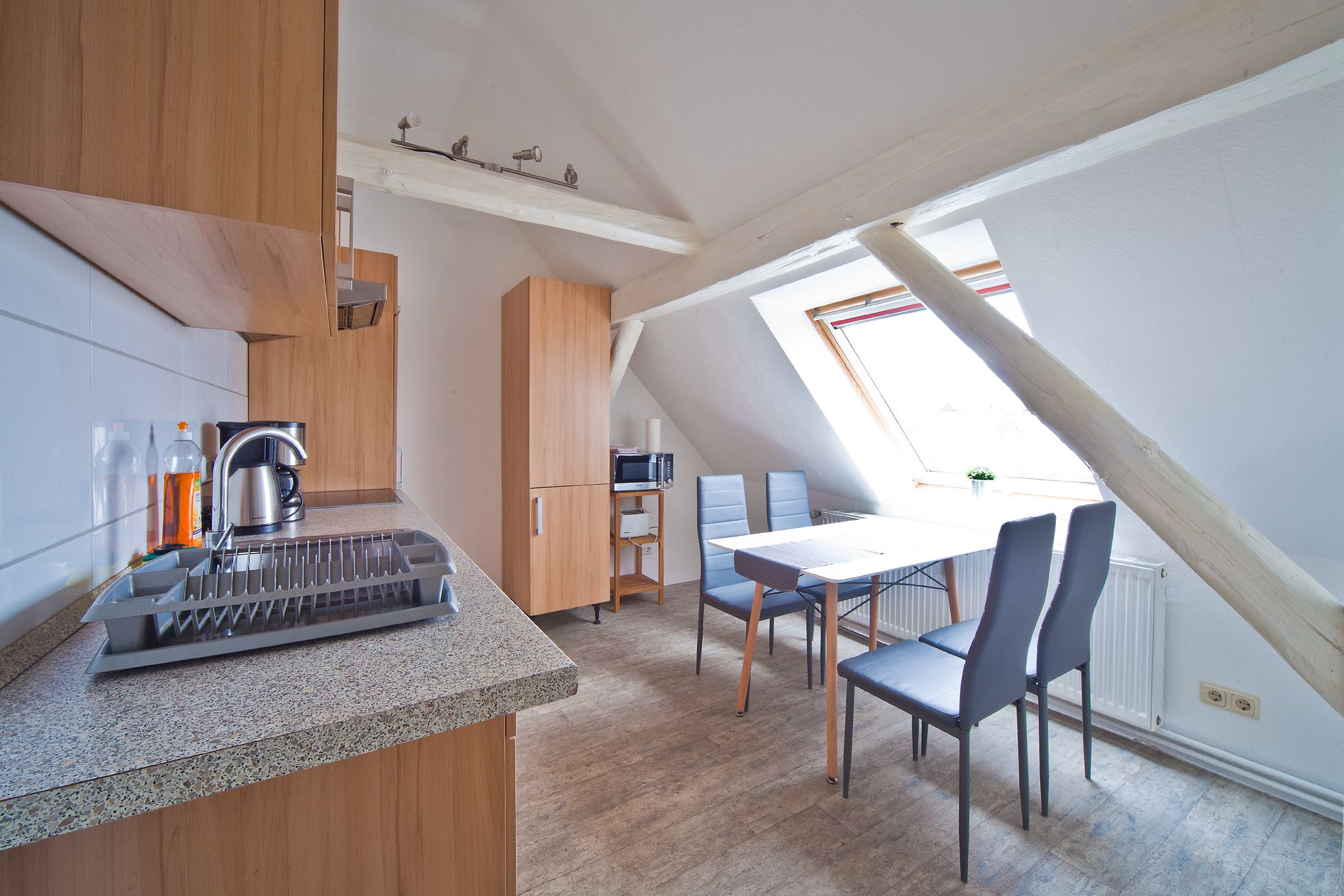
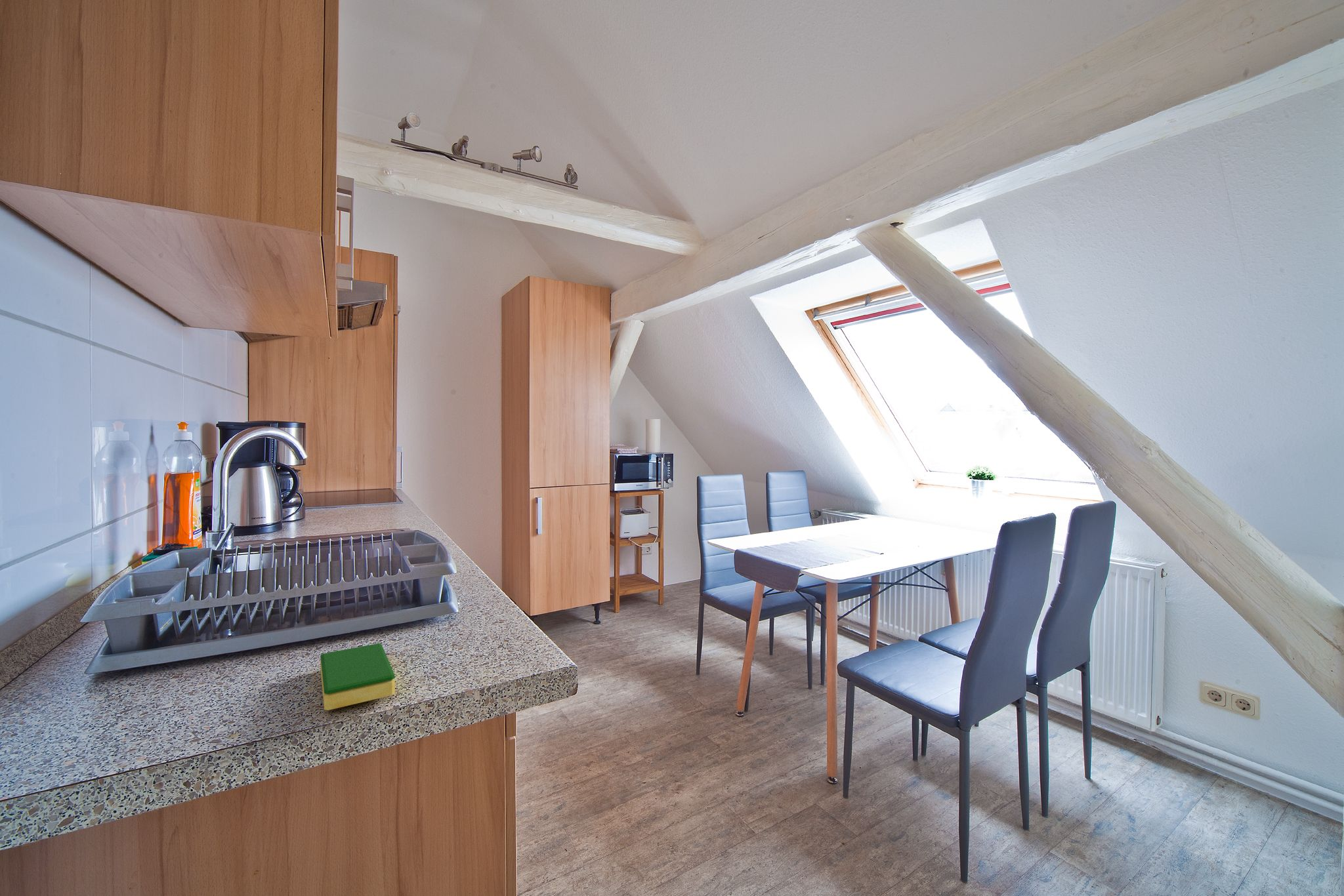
+ dish sponge [320,643,396,711]
